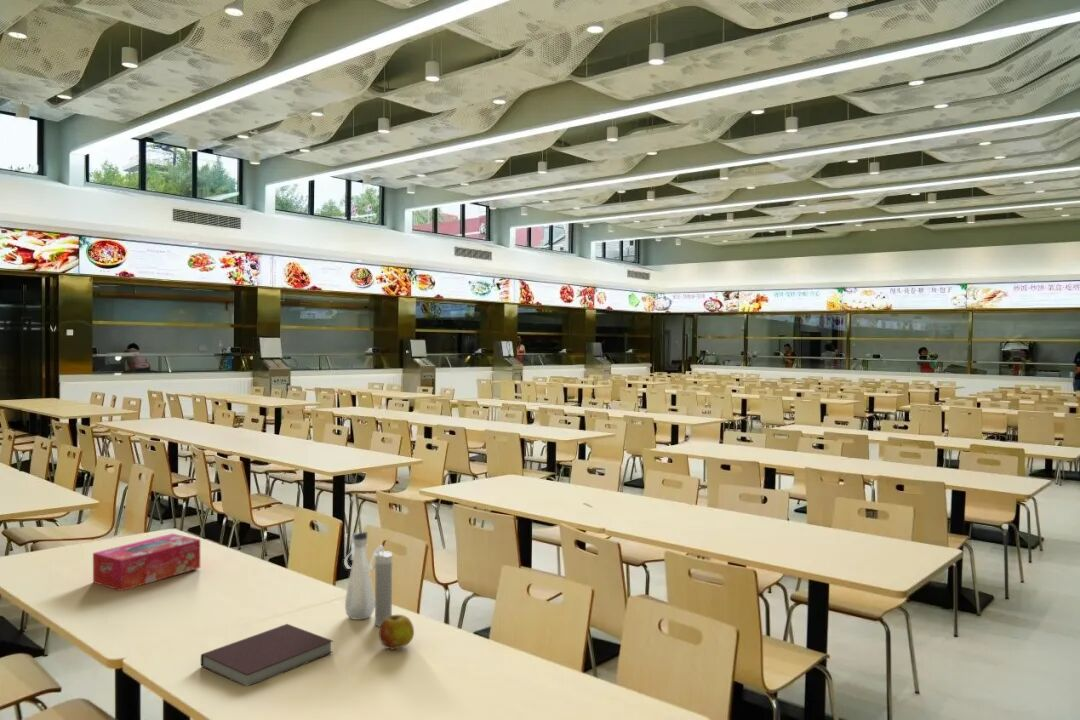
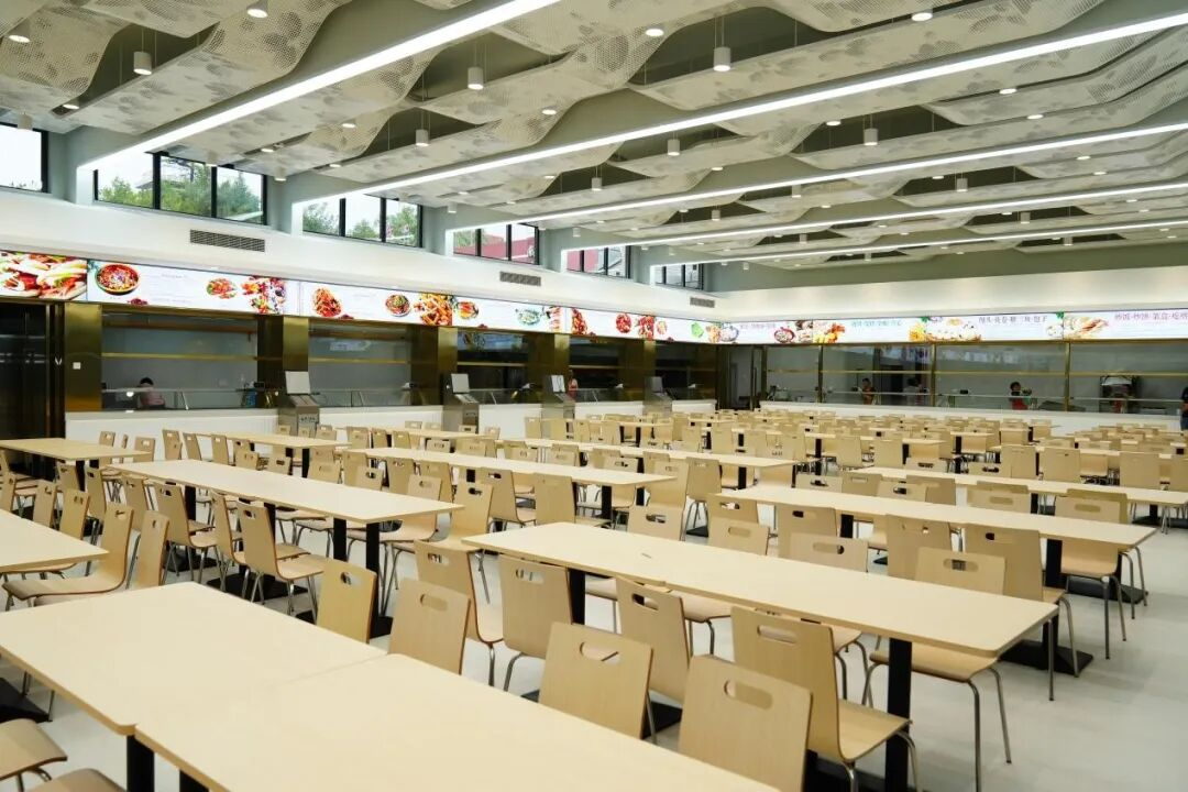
- fruit [378,614,415,651]
- tissue box [92,533,201,592]
- notebook [200,623,334,687]
- water bottle [343,531,393,628]
